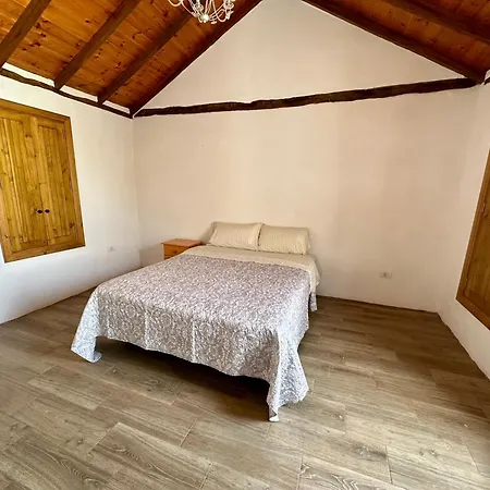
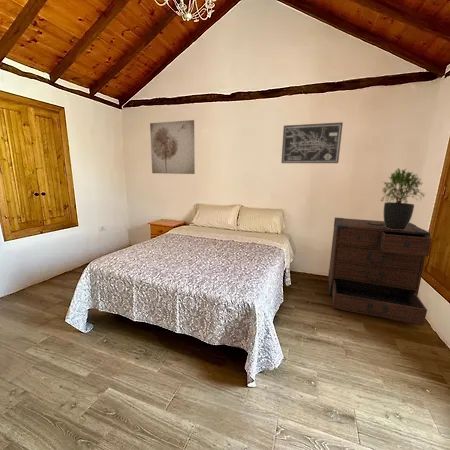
+ wall art [149,119,196,175]
+ dresser [327,216,433,327]
+ potted plant [380,167,426,230]
+ wall art [280,121,344,164]
